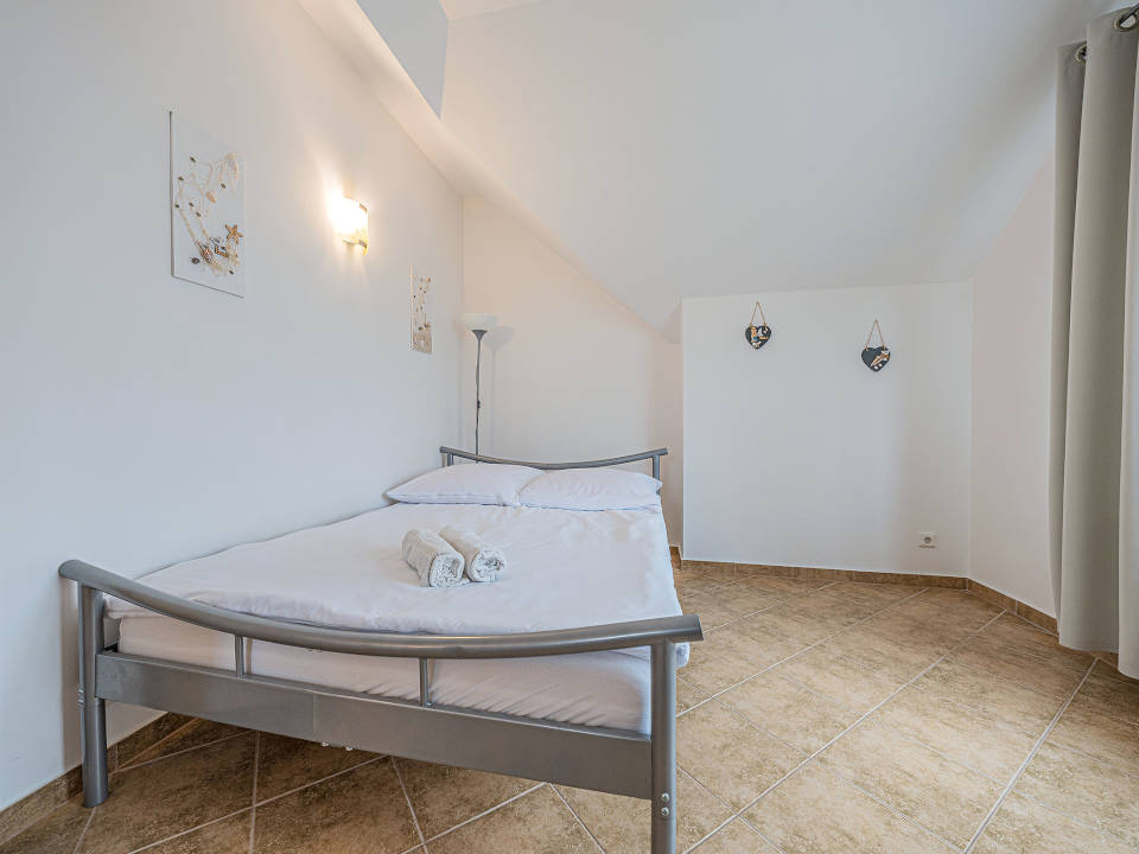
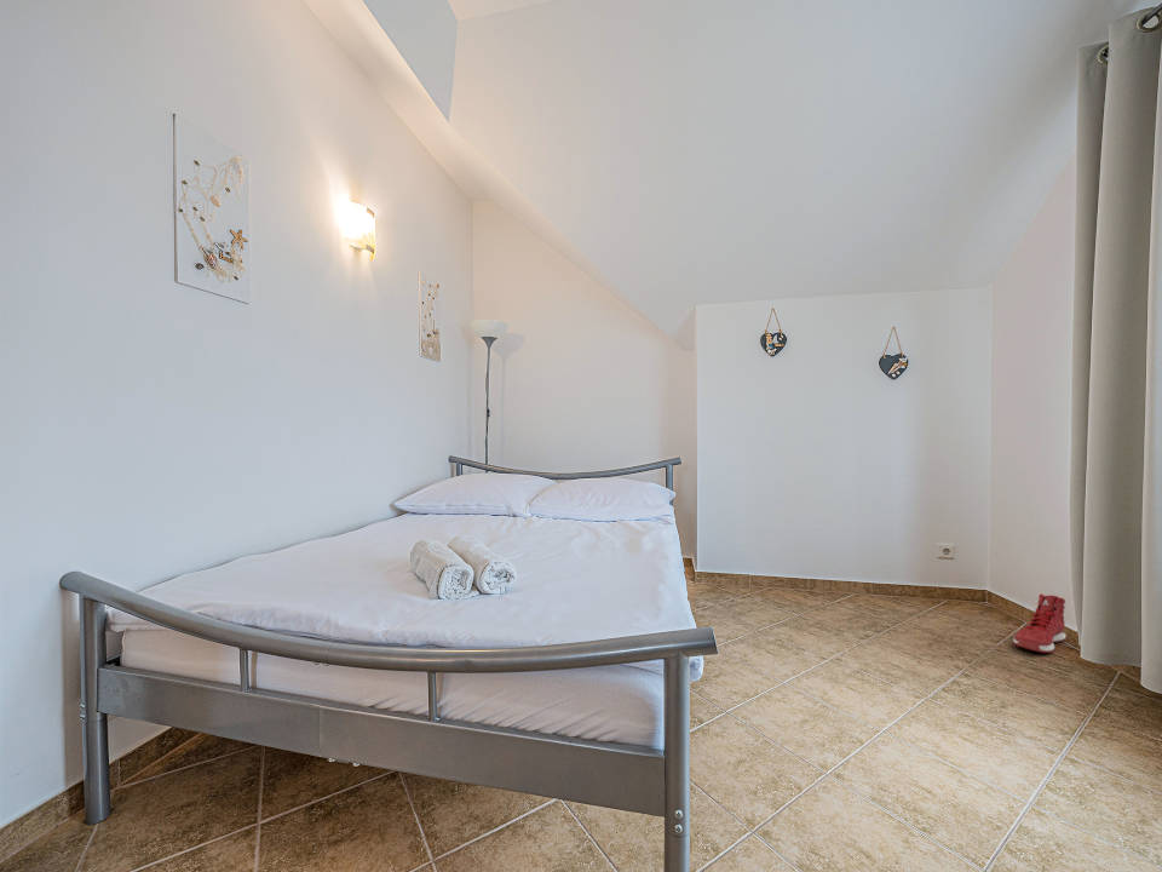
+ sneaker [1012,593,1068,654]
